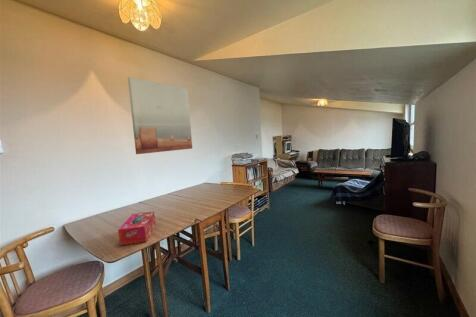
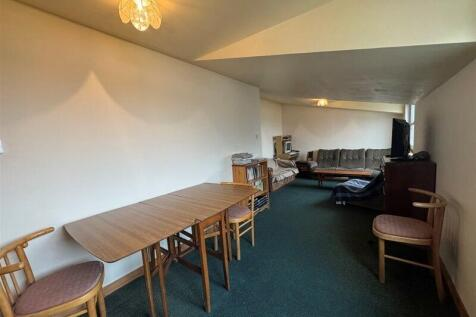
- wall art [127,77,193,155]
- tissue box [117,211,156,246]
